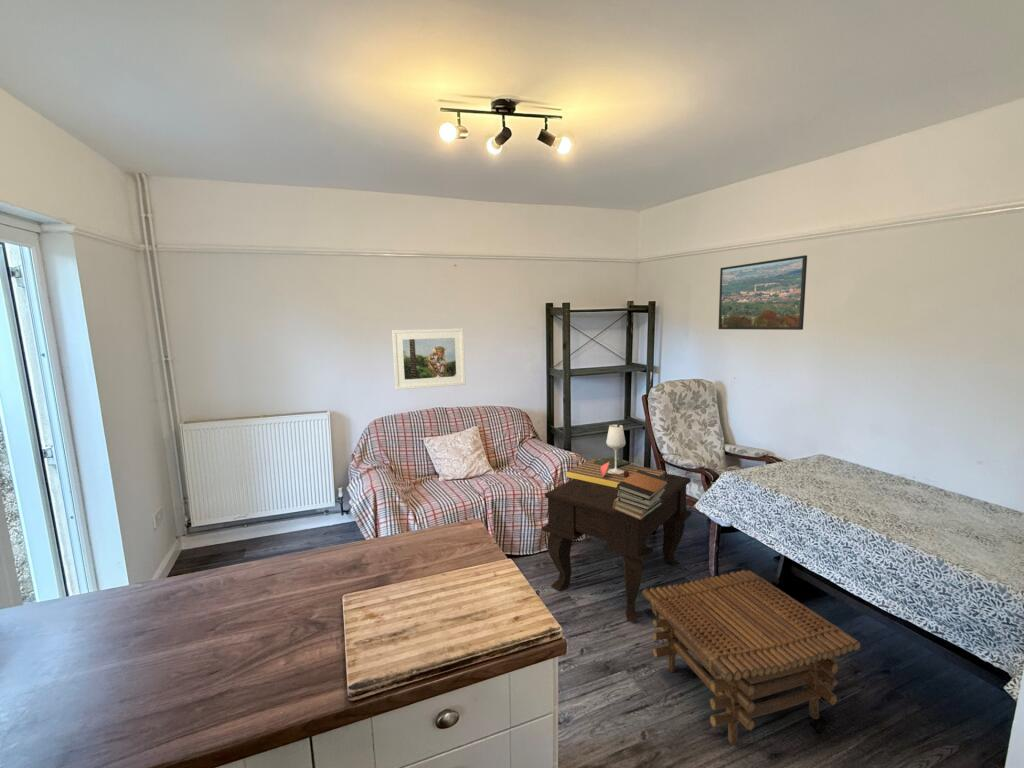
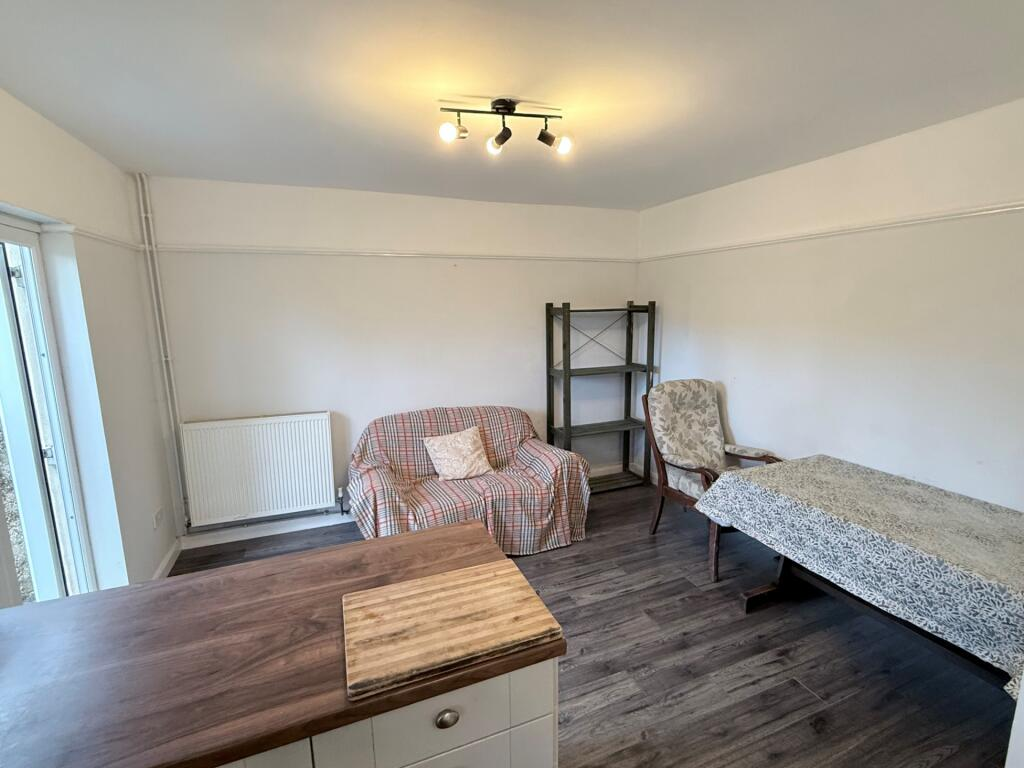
- side table [541,472,693,623]
- cocktail glass [566,420,667,488]
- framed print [391,327,466,391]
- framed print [717,254,808,331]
- book stack [613,470,669,520]
- stool [642,569,861,746]
